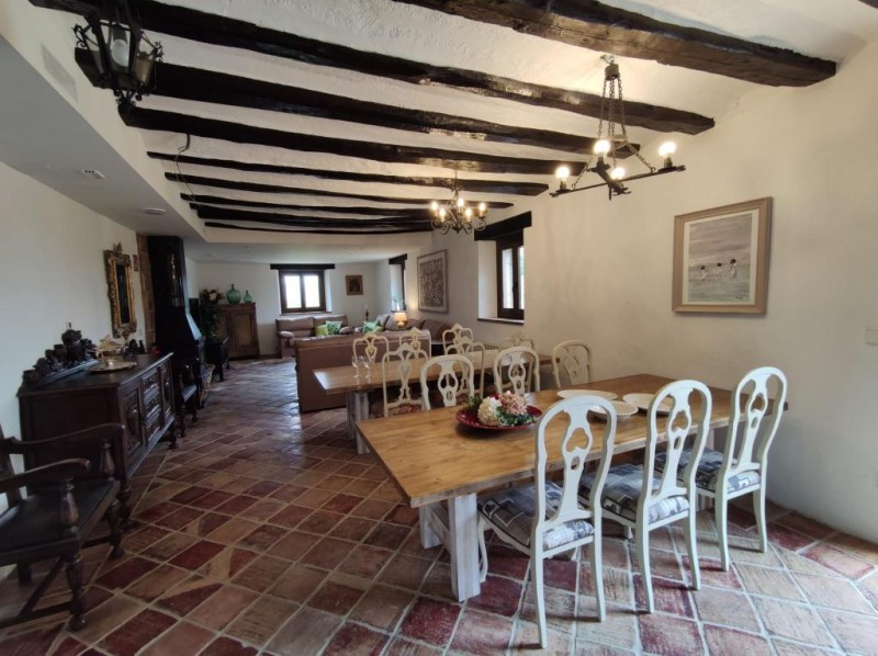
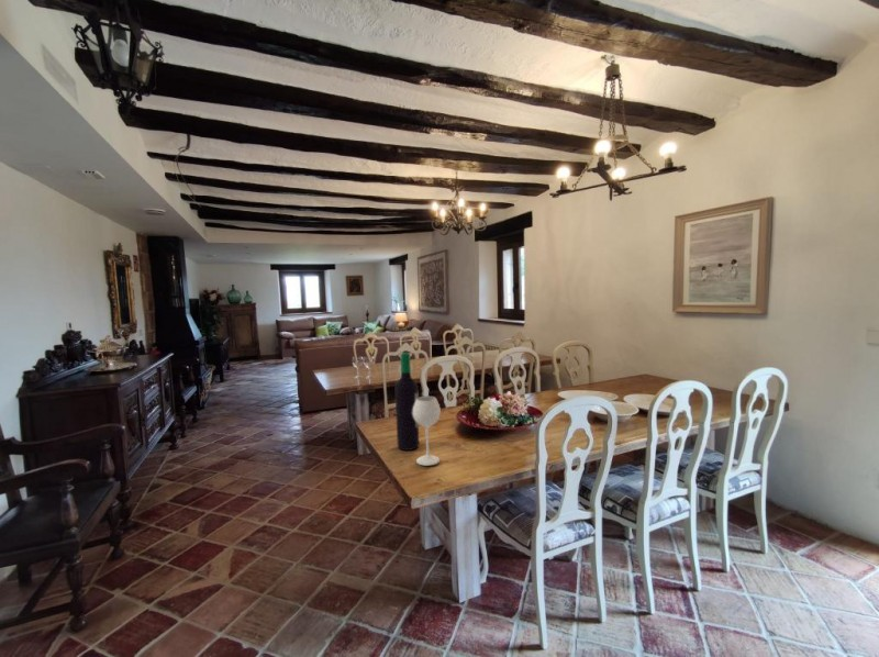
+ wine bottle [394,352,442,467]
